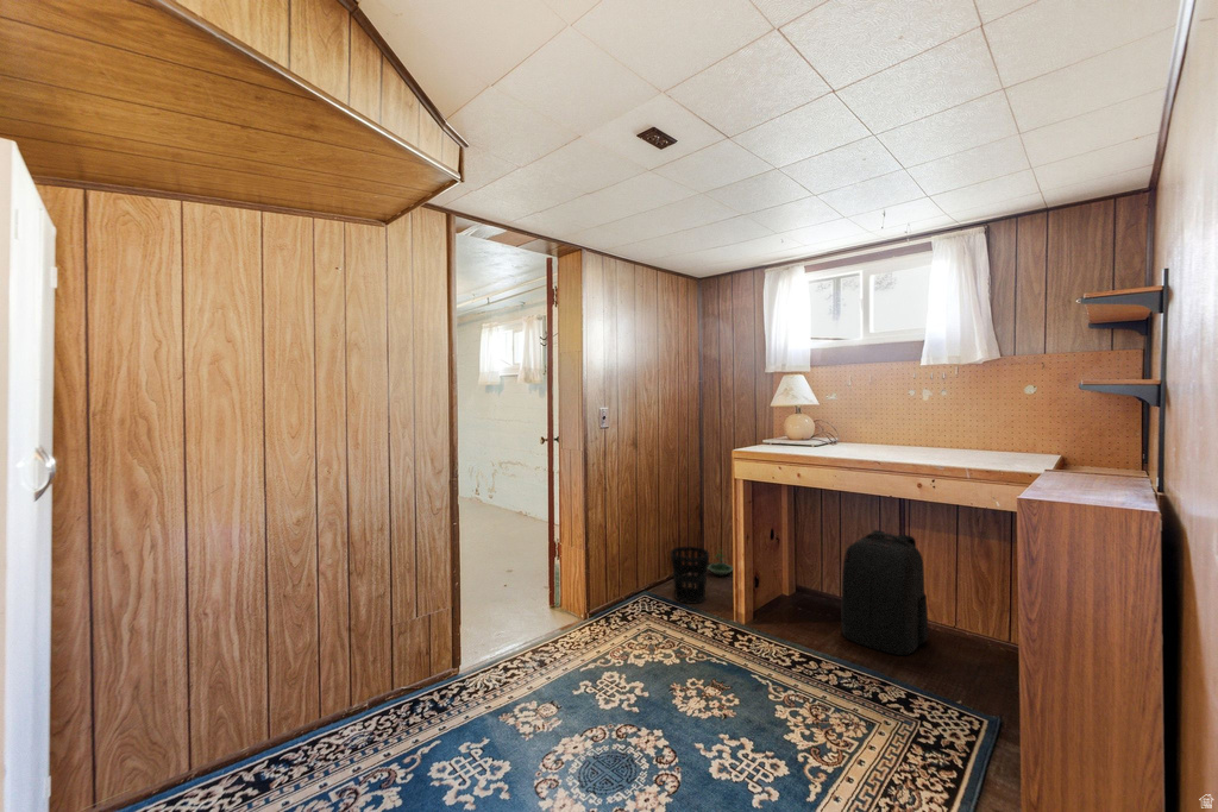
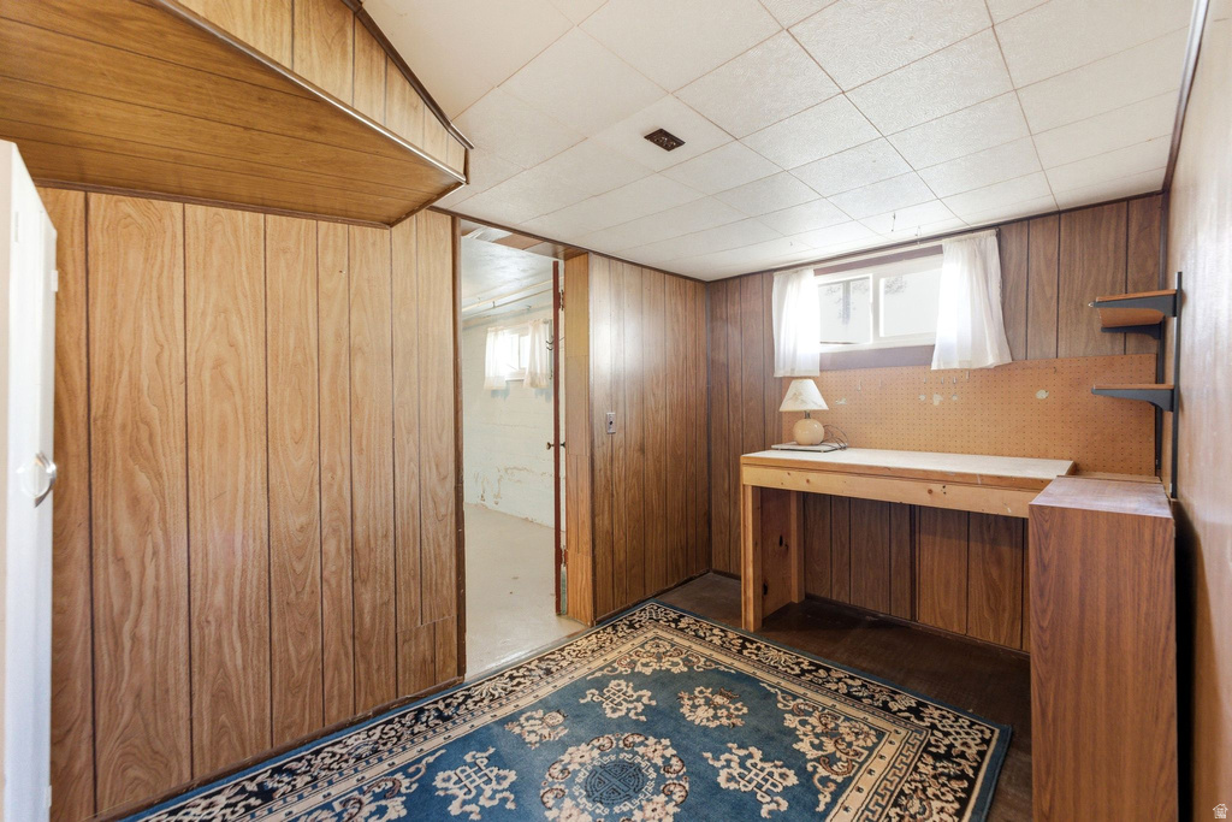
- terrarium [708,548,734,578]
- backpack [841,529,930,656]
- wastebasket [670,546,710,605]
